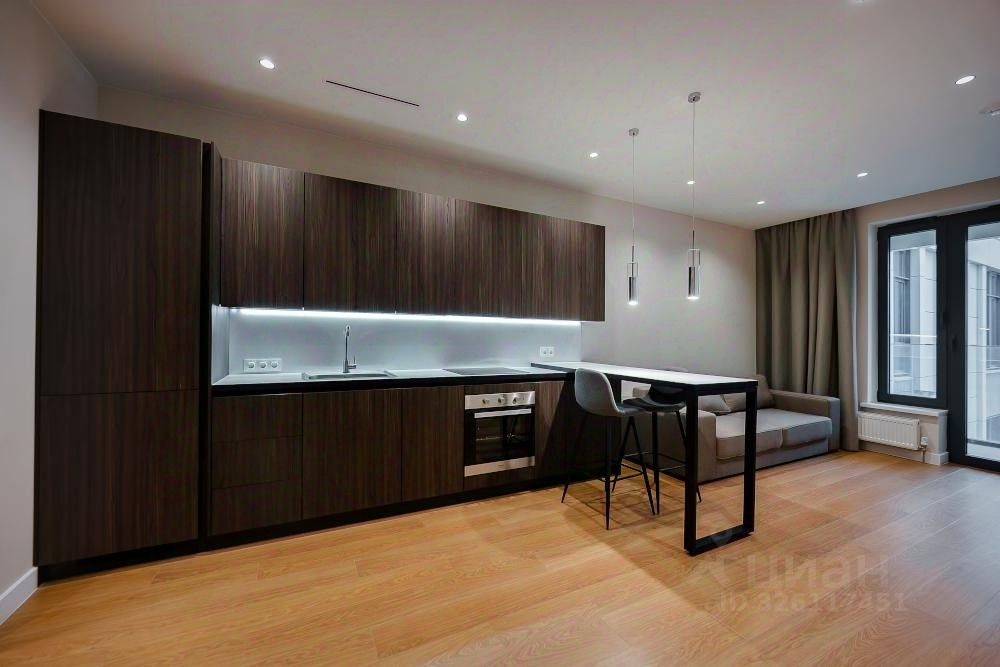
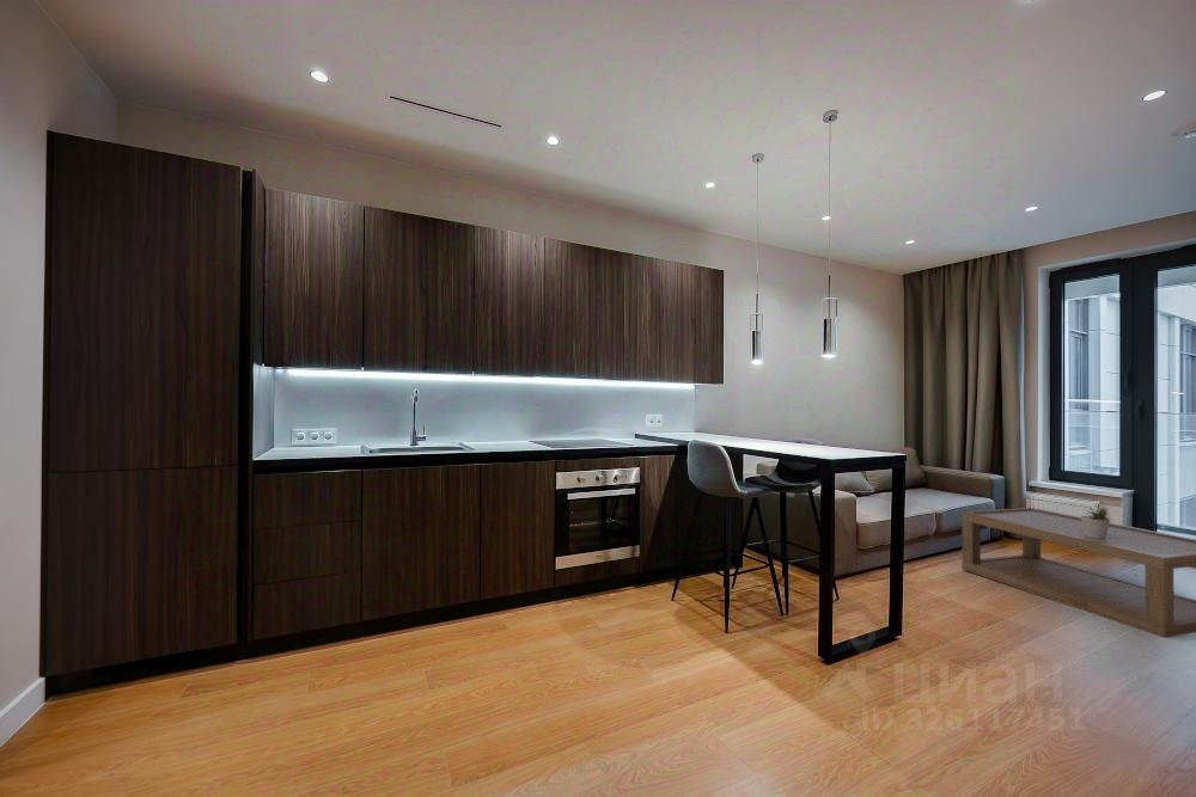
+ potted plant [1080,504,1112,539]
+ coffee table [960,507,1196,639]
